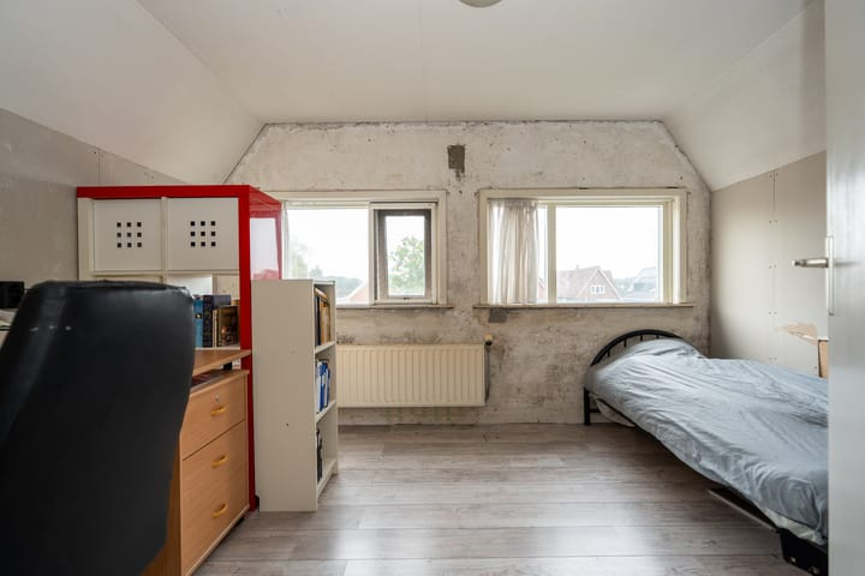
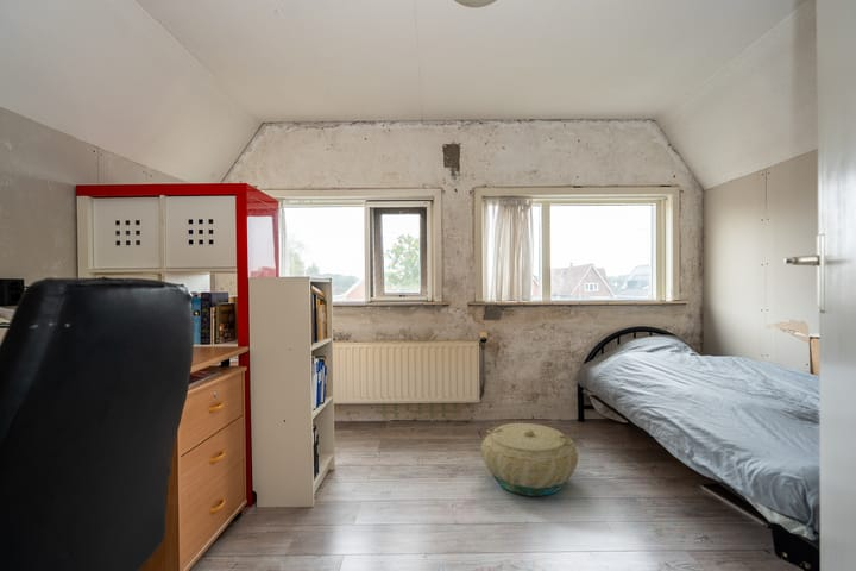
+ basket [480,422,579,497]
